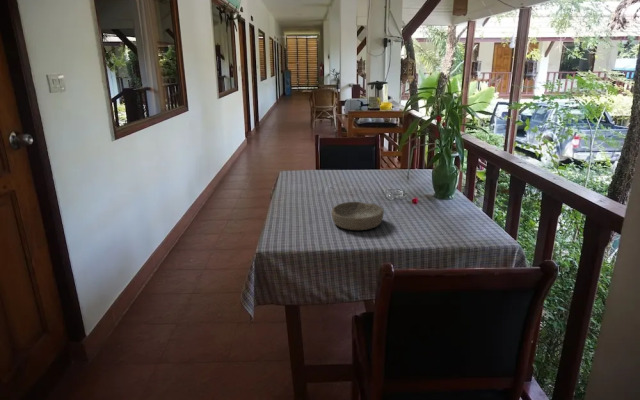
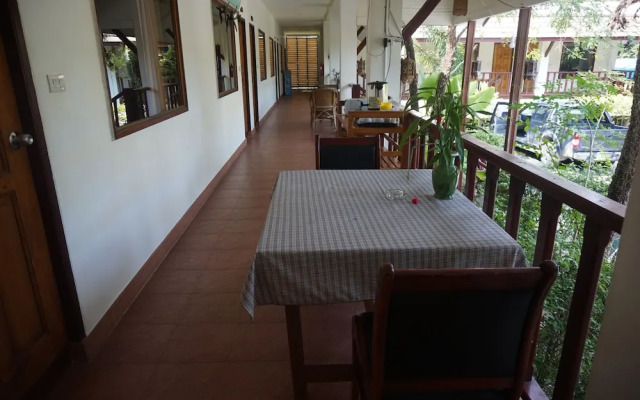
- bowl [331,201,385,231]
